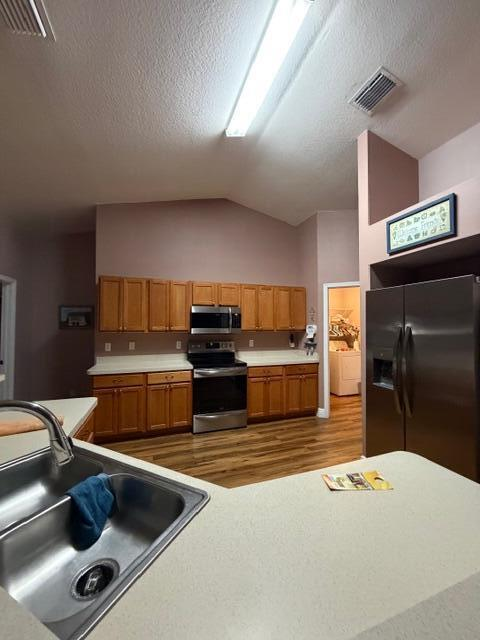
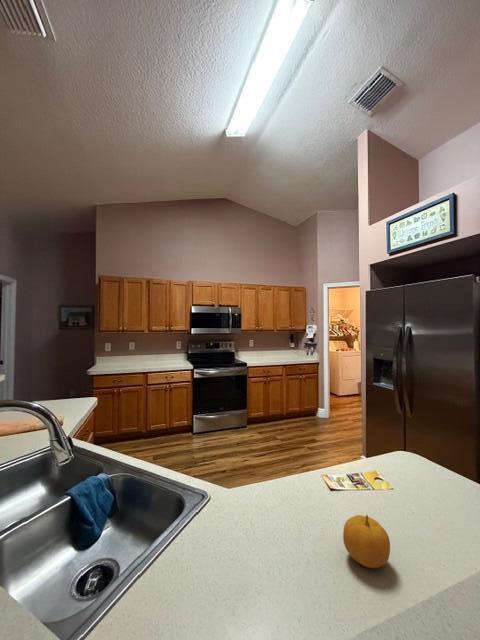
+ fruit [342,514,391,569]
